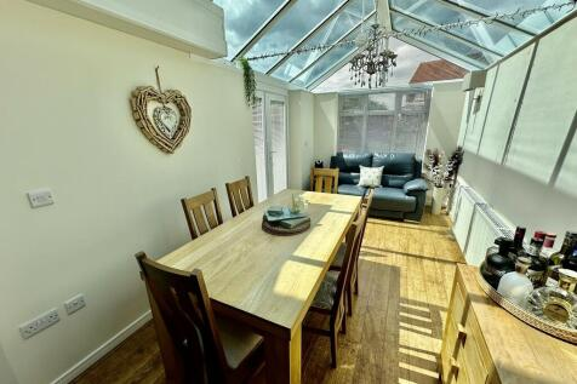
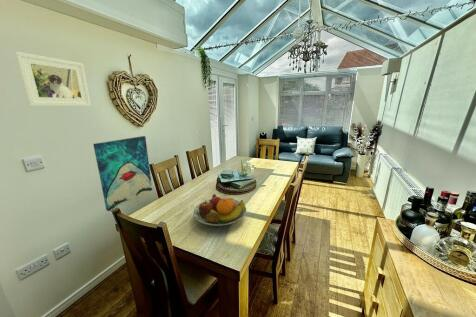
+ fruit bowl [192,193,247,227]
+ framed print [13,51,92,107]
+ wall art [92,135,153,212]
